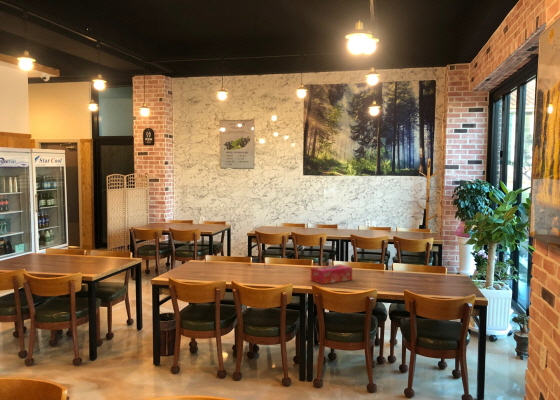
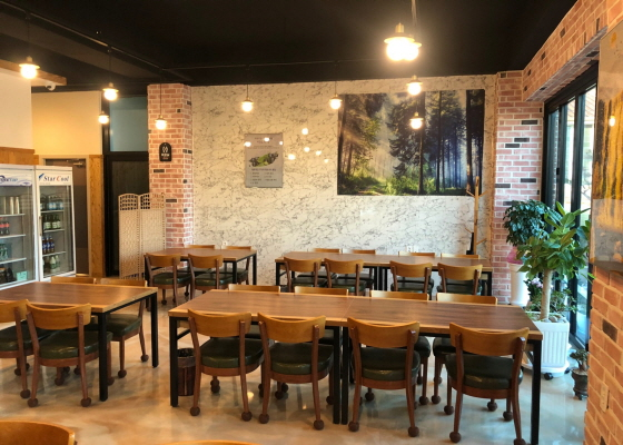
- tissue box [310,263,353,285]
